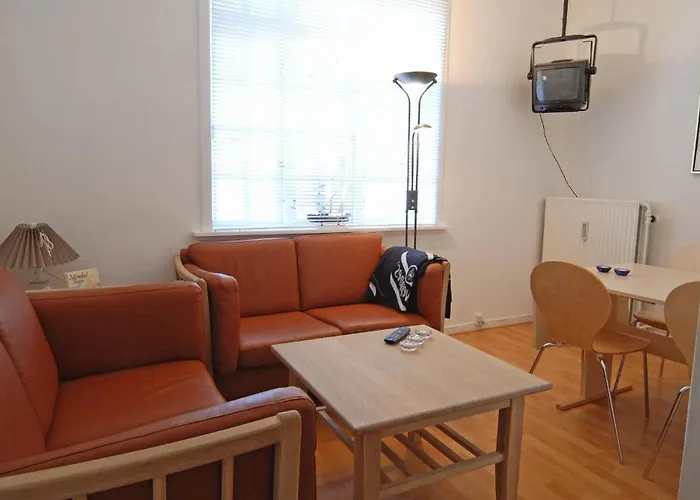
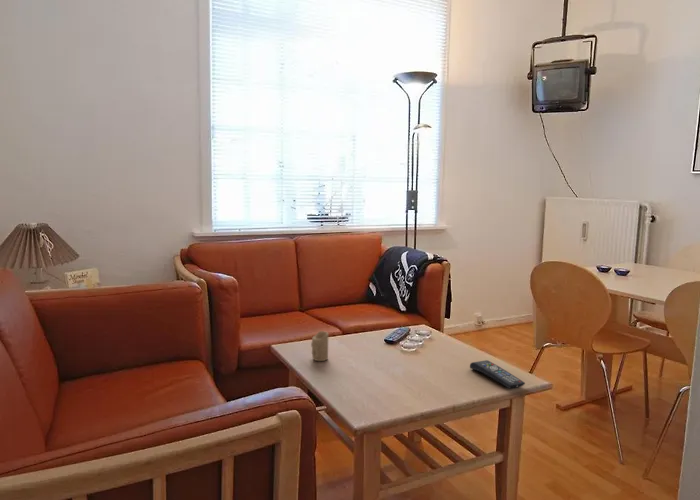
+ candle [310,330,329,362]
+ remote control [469,359,526,390]
